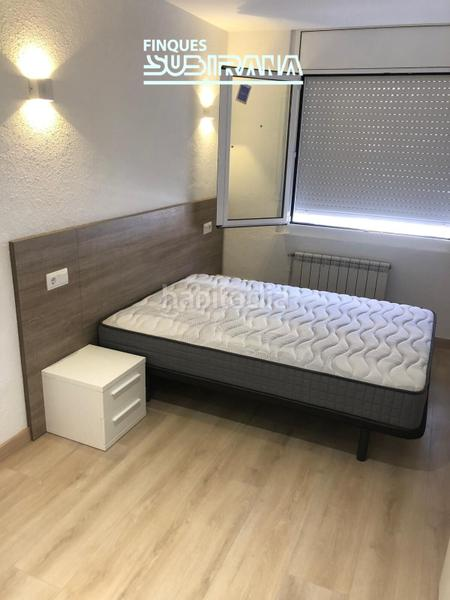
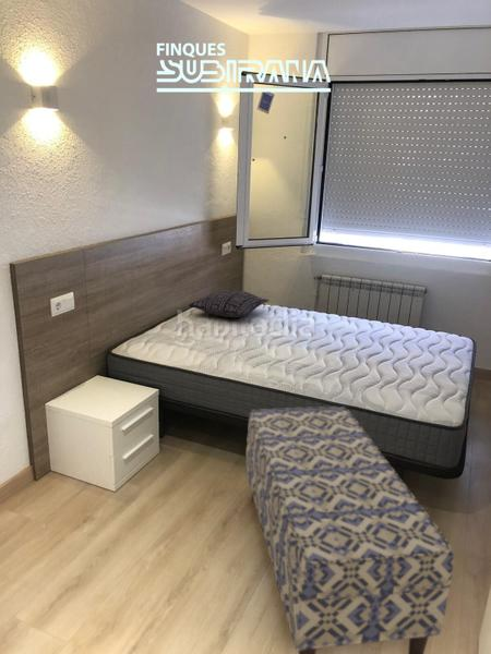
+ bench [244,405,455,654]
+ pillow [187,289,271,318]
